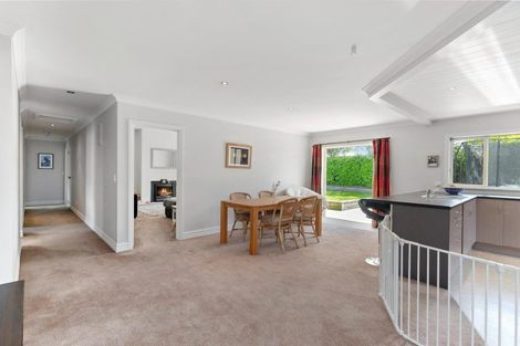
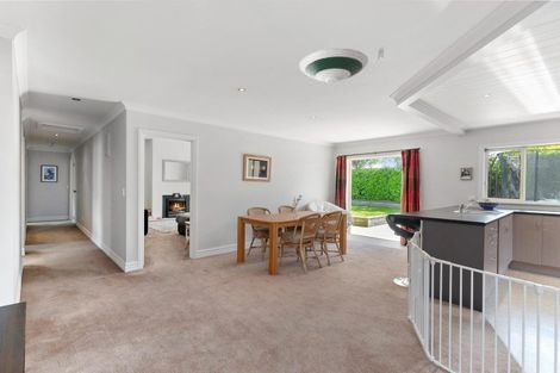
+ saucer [298,48,369,85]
